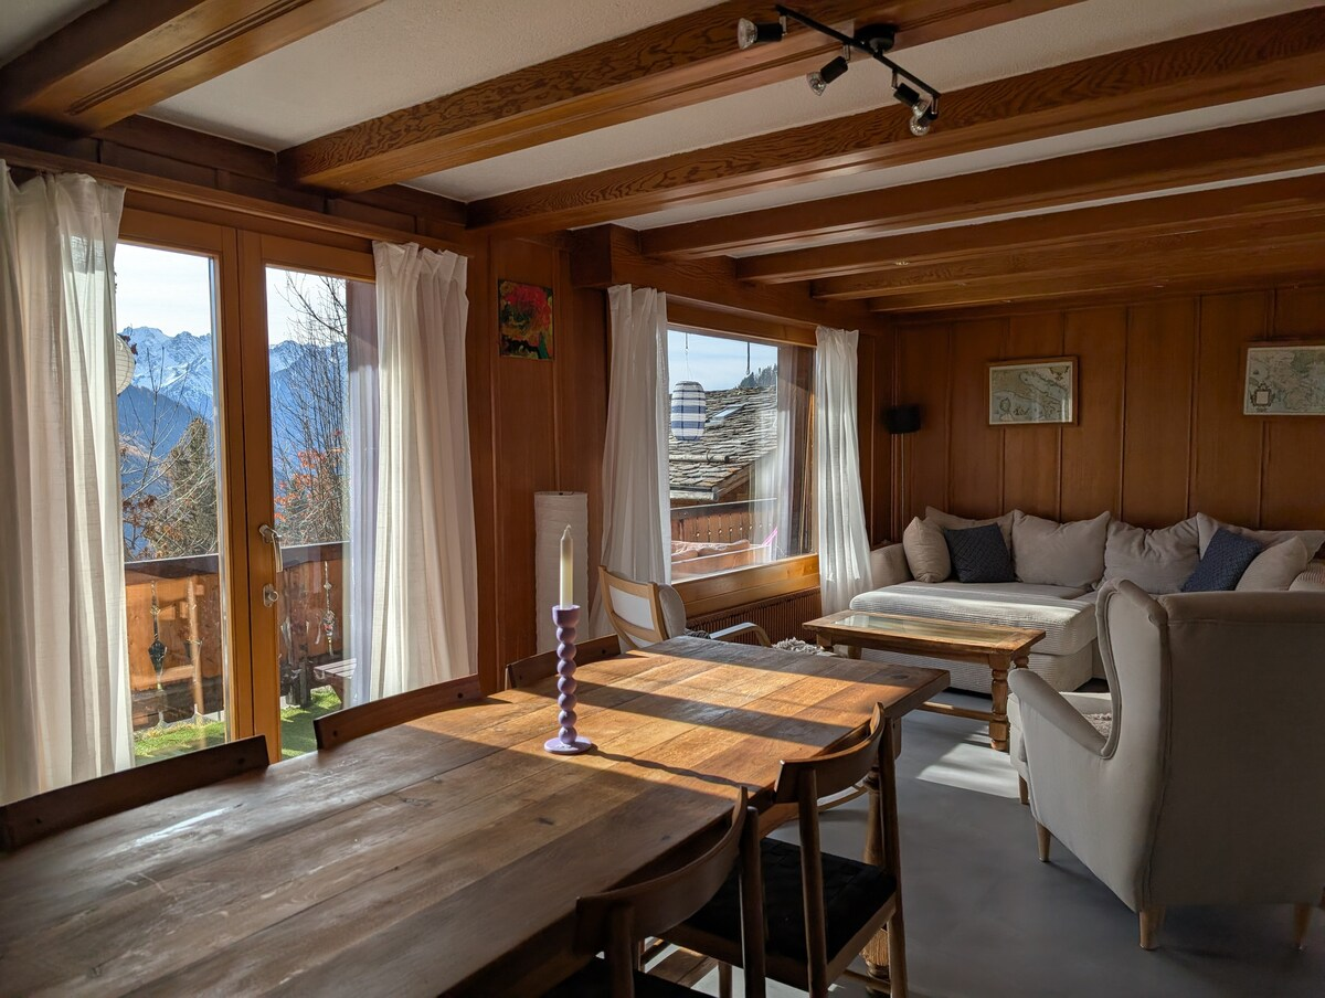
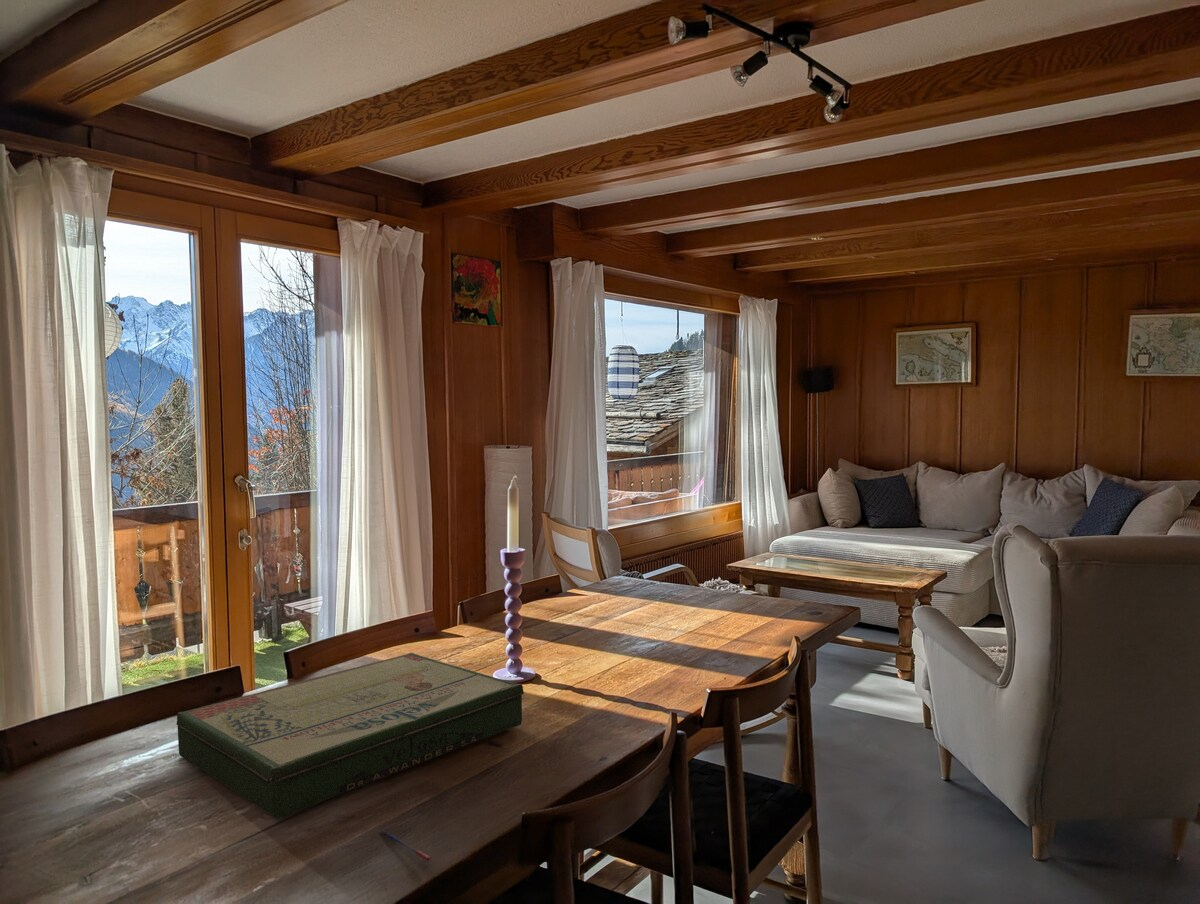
+ board game [175,652,525,820]
+ pen [379,829,433,862]
